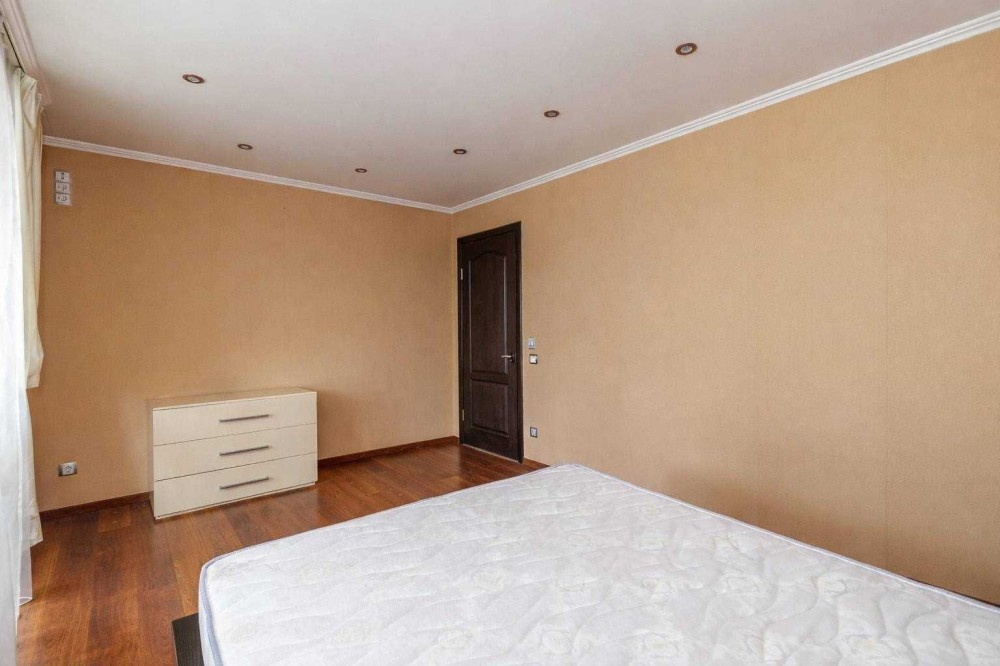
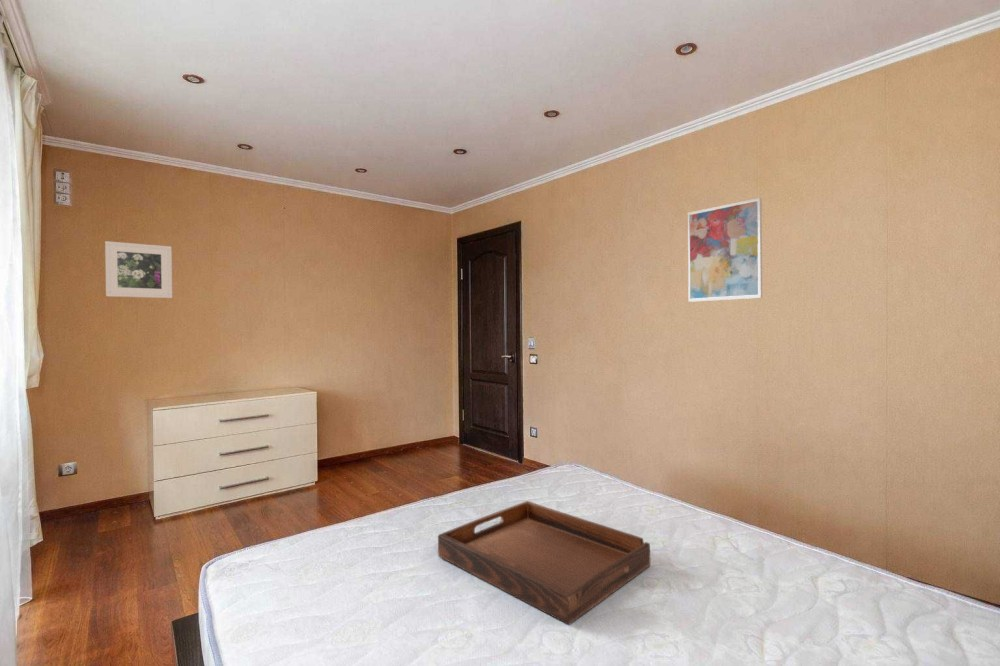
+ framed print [104,240,173,299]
+ wall art [687,197,763,303]
+ serving tray [437,500,651,625]
